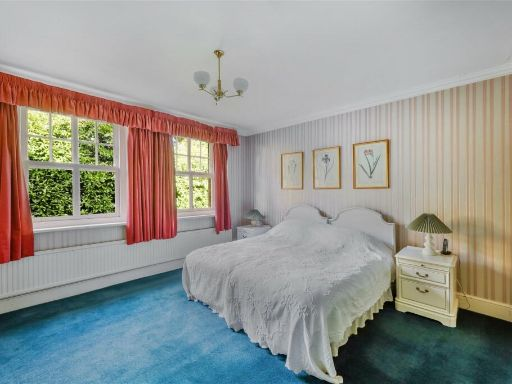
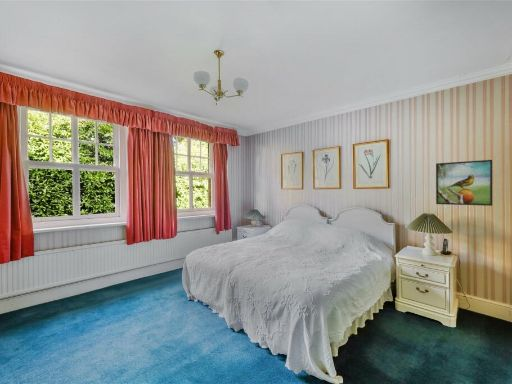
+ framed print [435,159,493,207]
